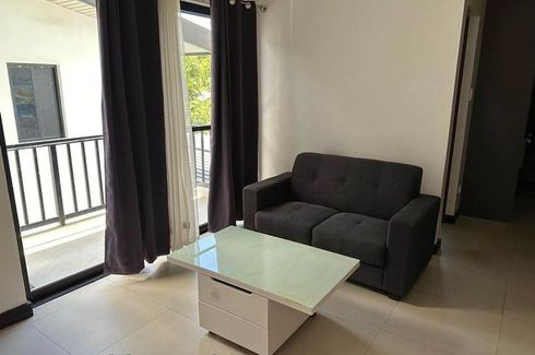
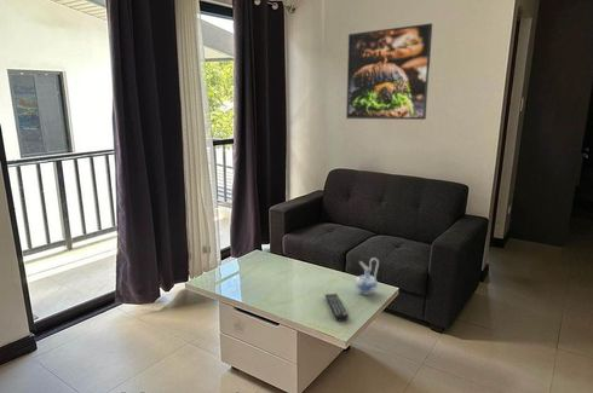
+ remote control [324,293,350,322]
+ ceramic pitcher [355,256,380,296]
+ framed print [345,22,433,121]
